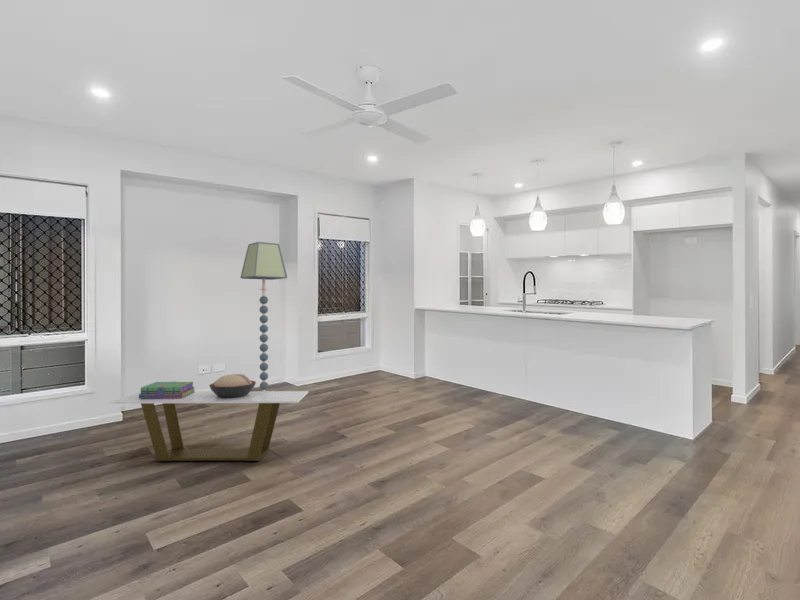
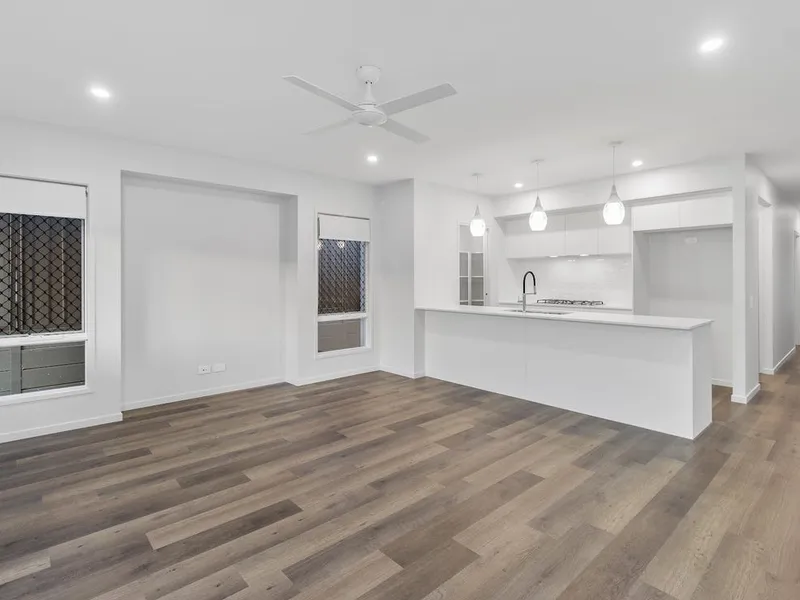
- stack of books [139,381,196,399]
- coffee table [109,390,309,462]
- decorative bowl [208,373,257,398]
- floor lamp [239,241,288,391]
